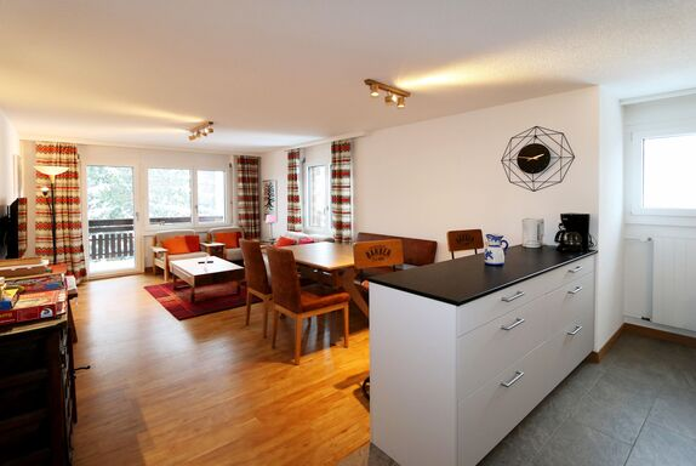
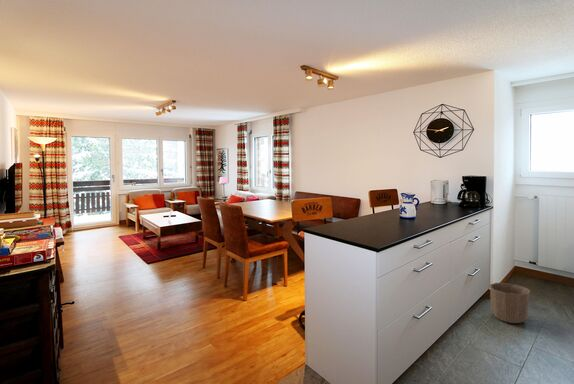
+ waste basket [488,282,531,324]
